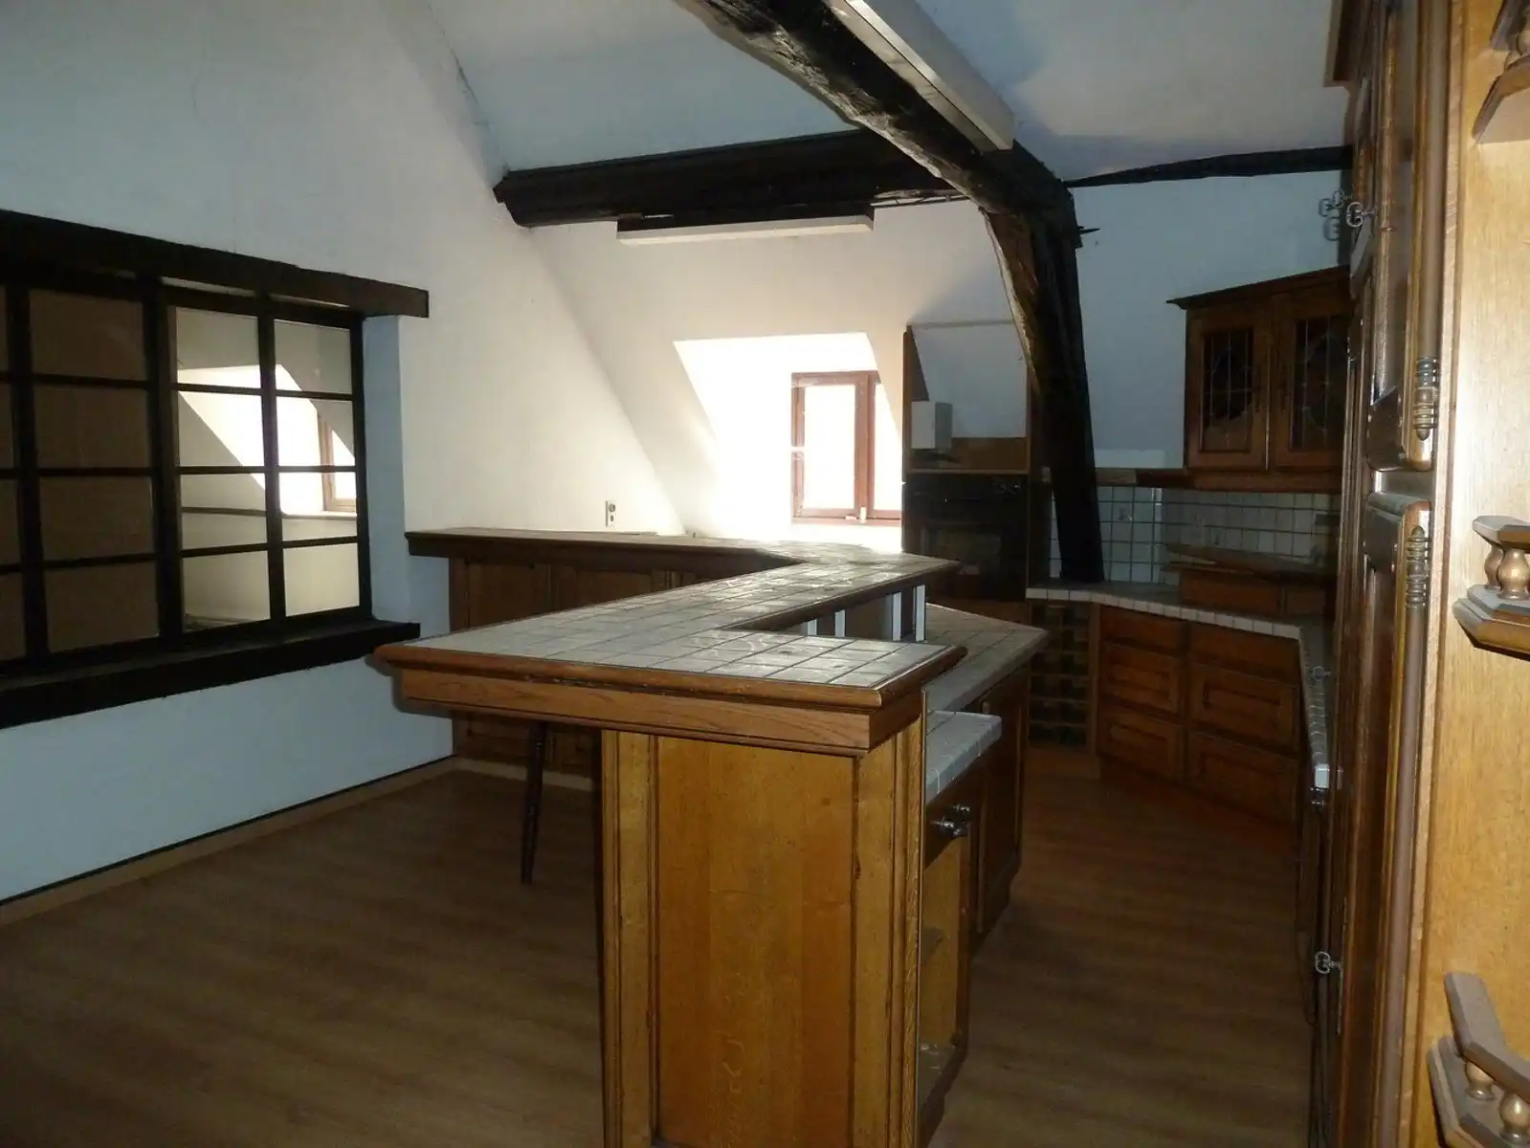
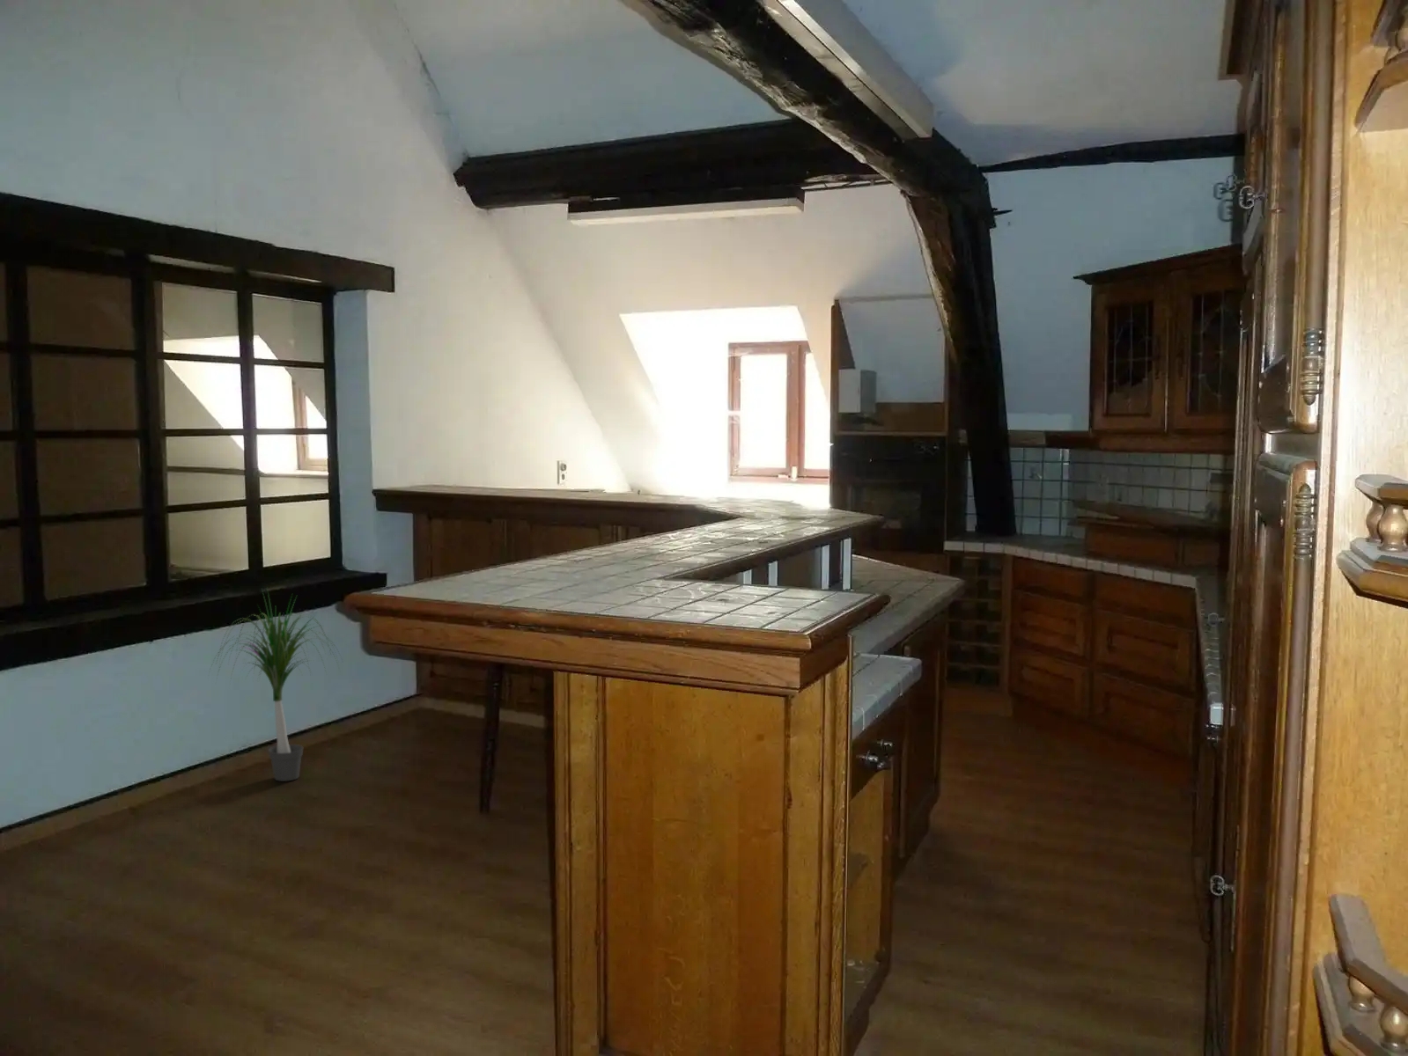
+ potted plant [207,587,344,782]
